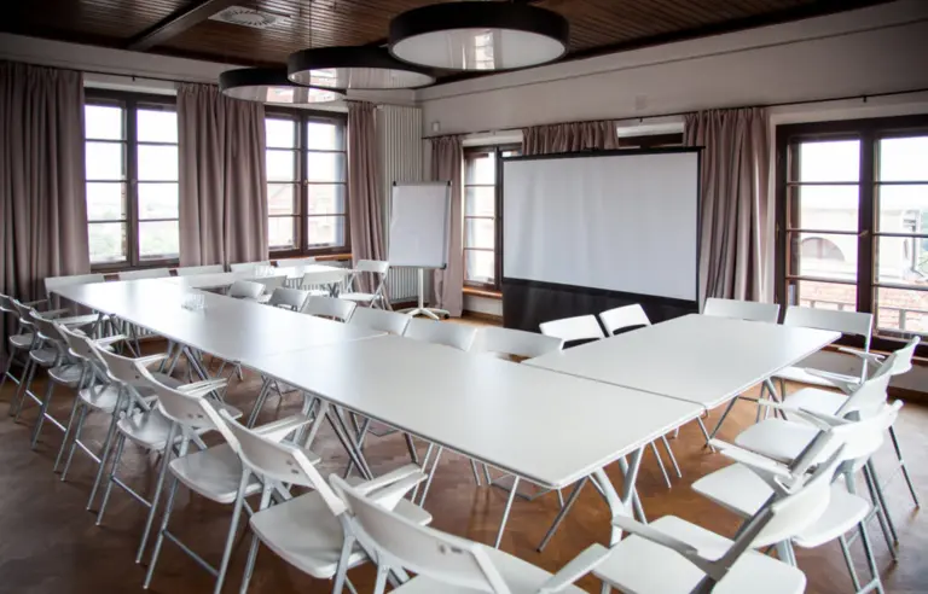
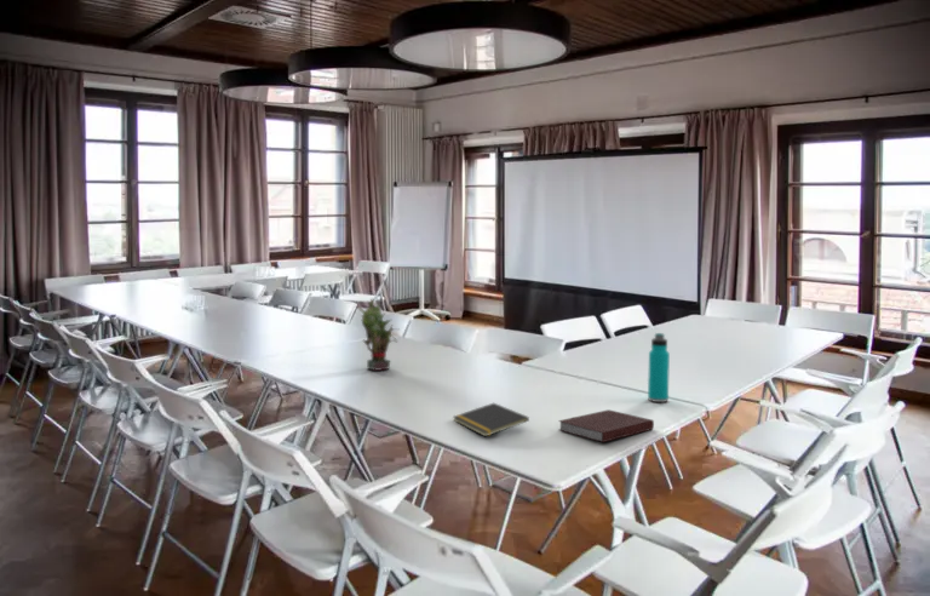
+ water bottle [647,332,671,403]
+ potted plant [356,298,400,372]
+ notebook [557,408,655,443]
+ notepad [452,402,530,437]
